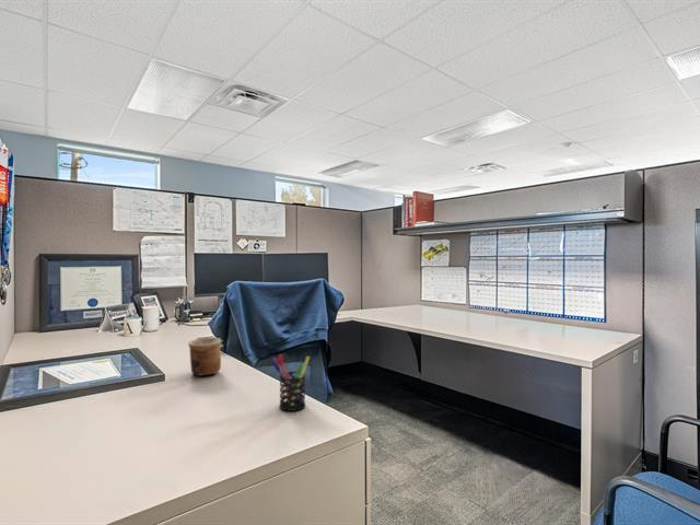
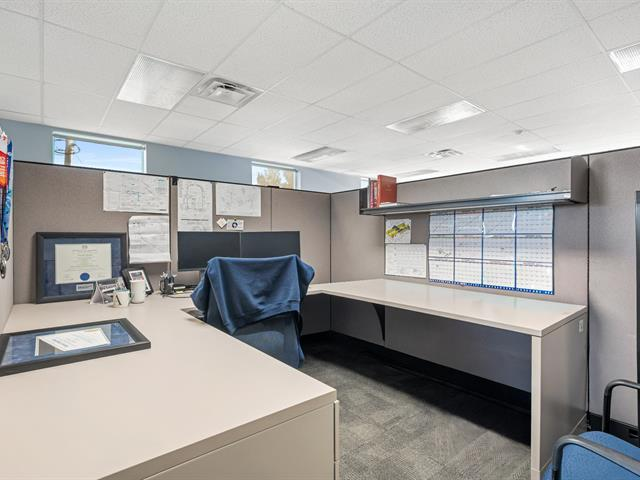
- cup [187,337,222,377]
- pen holder [271,353,311,412]
